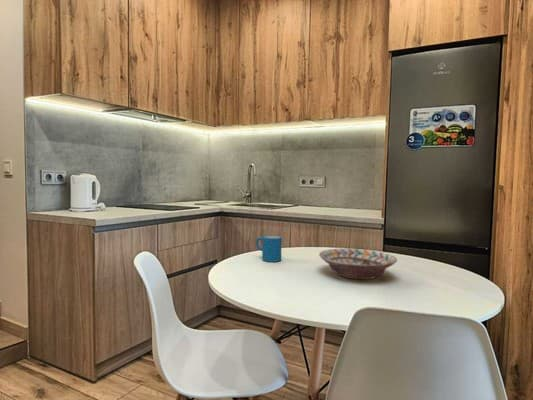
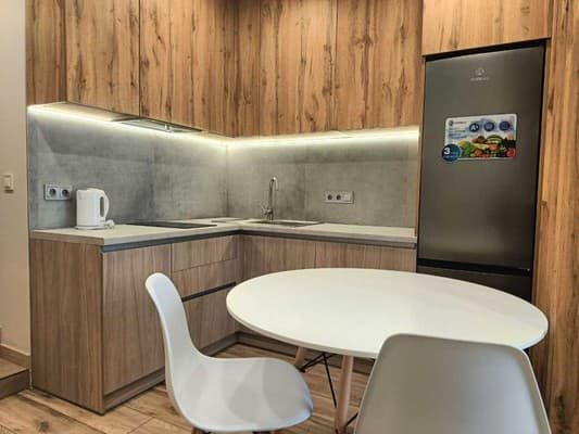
- decorative bowl [318,248,398,280]
- mug [254,234,283,263]
